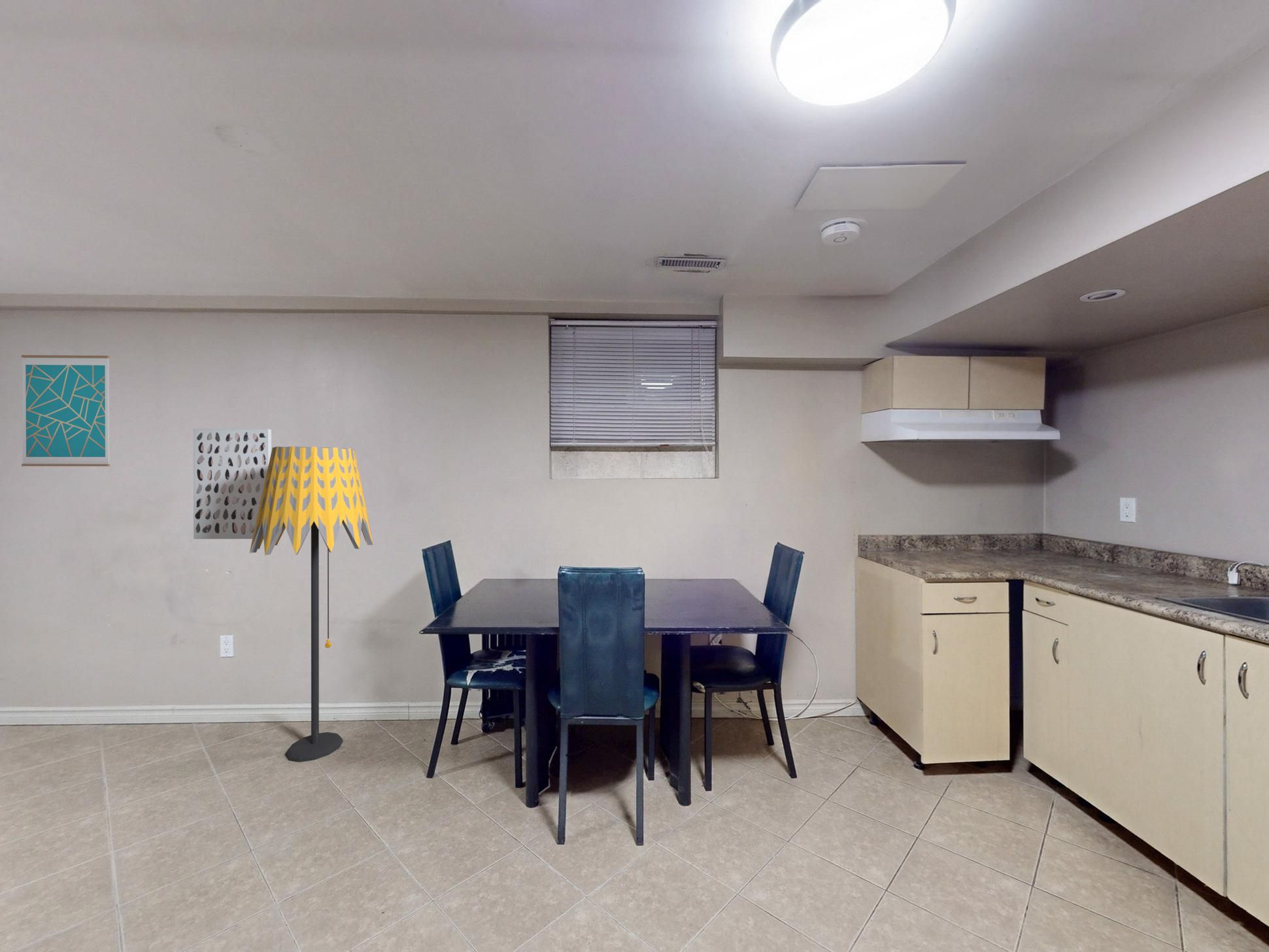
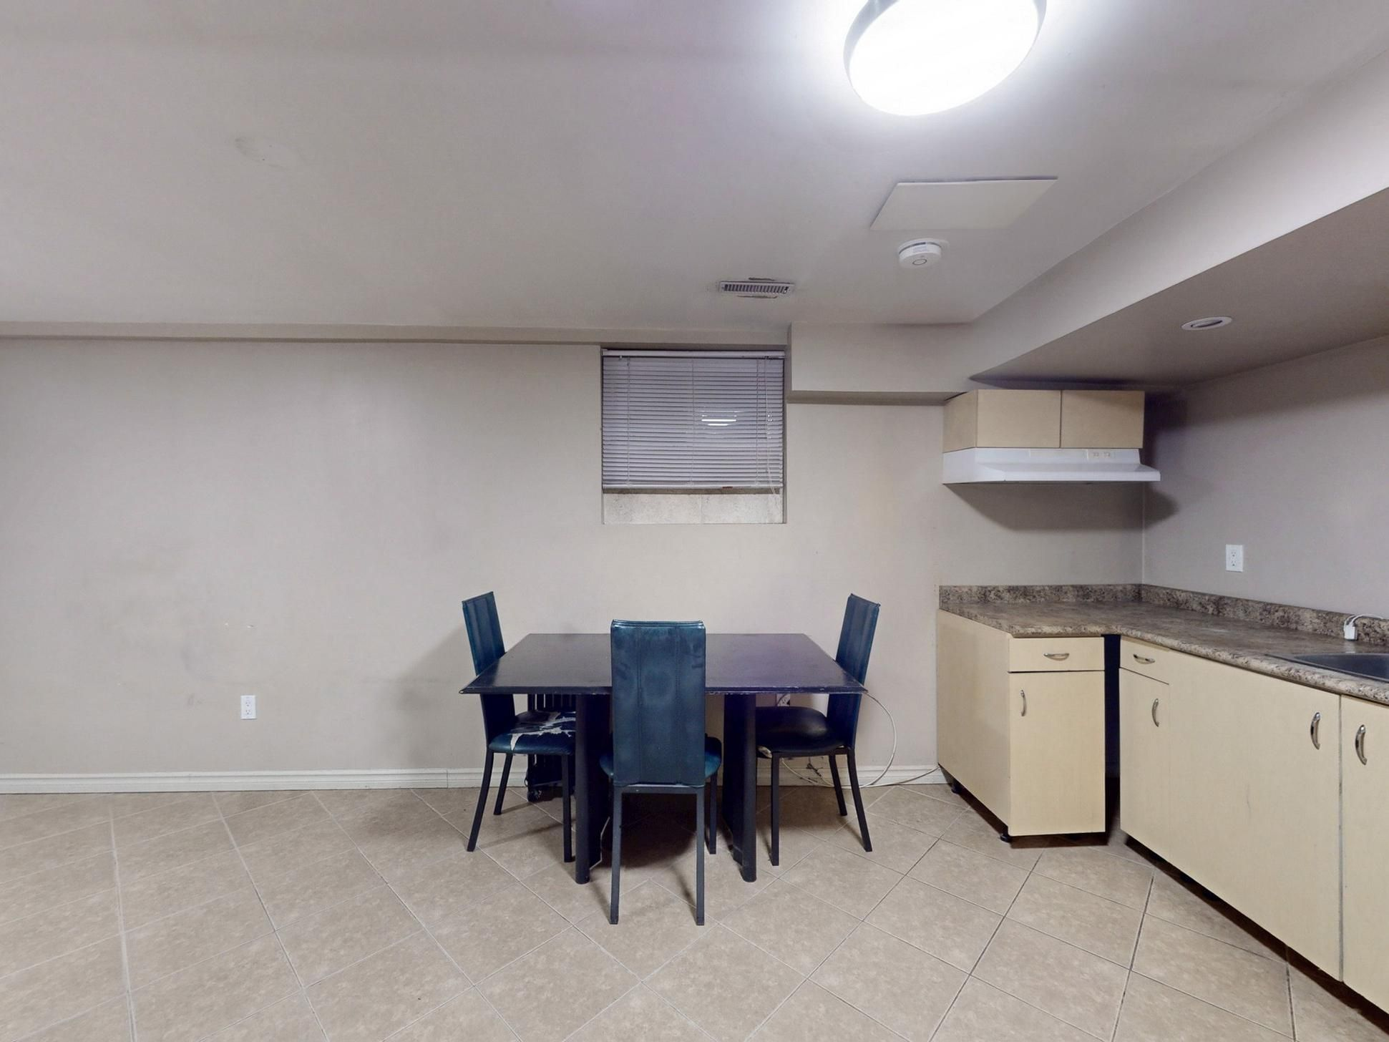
- wall art [193,428,272,539]
- wall art [21,354,110,467]
- floor lamp [249,446,374,762]
